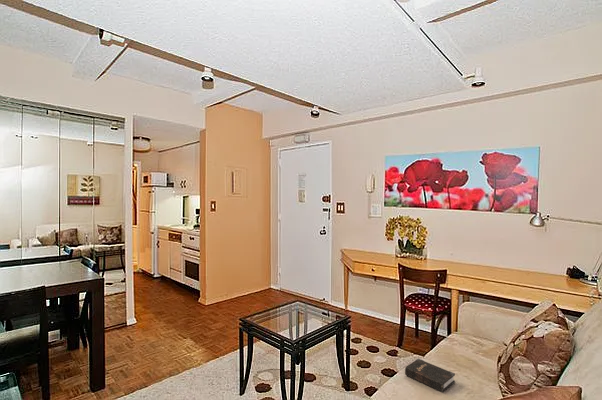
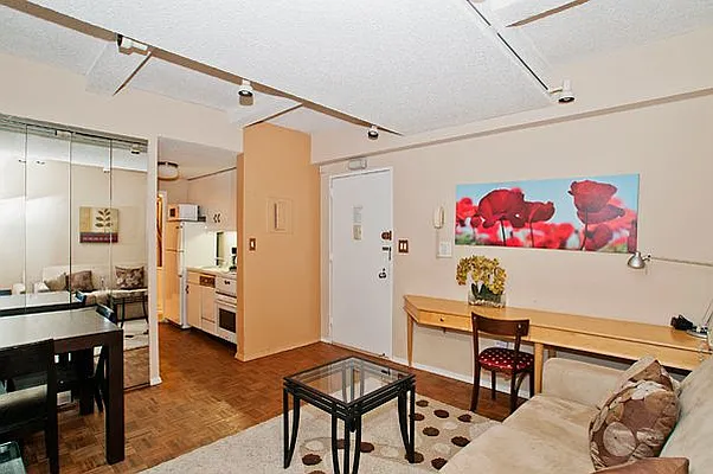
- hardback book [404,357,456,393]
